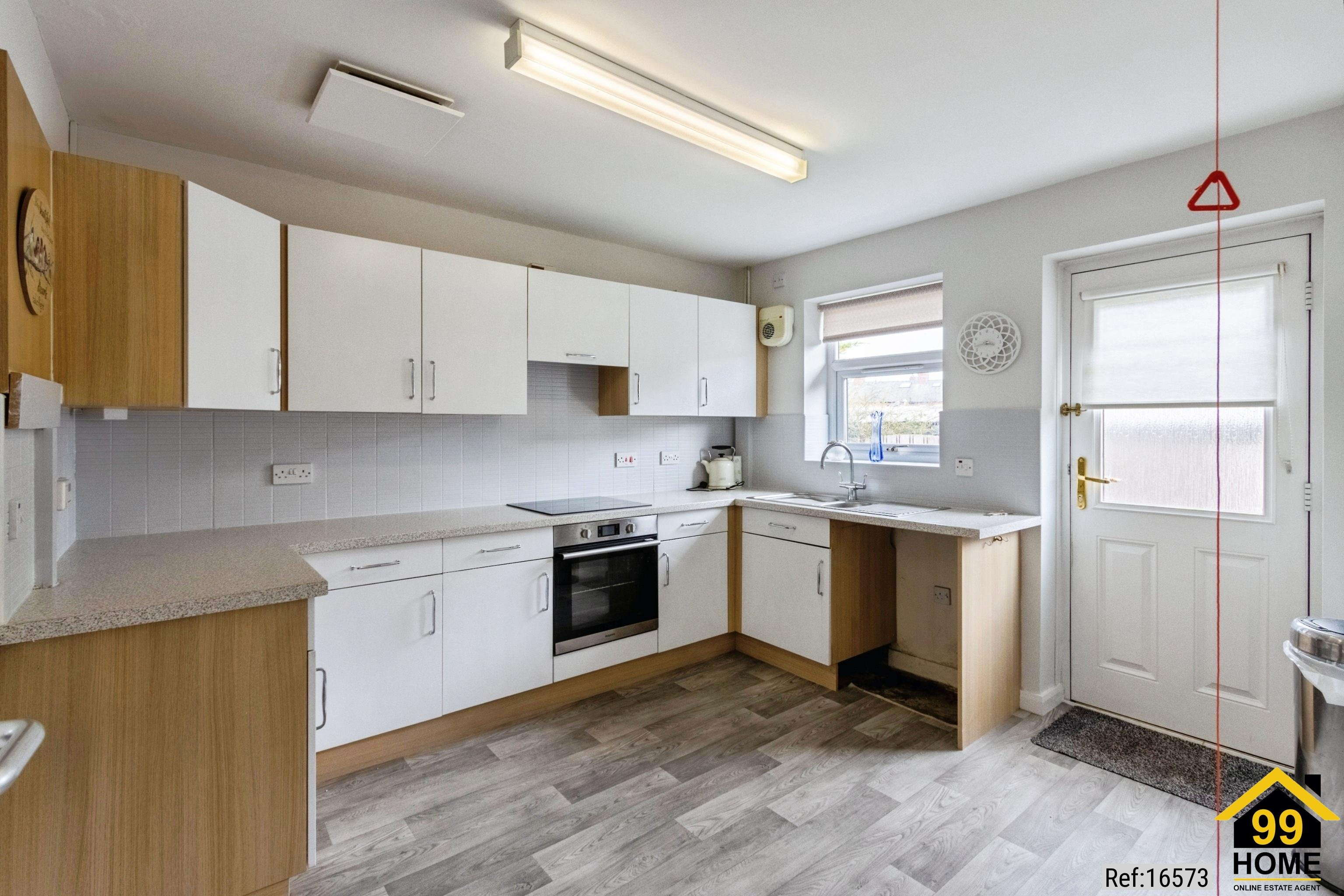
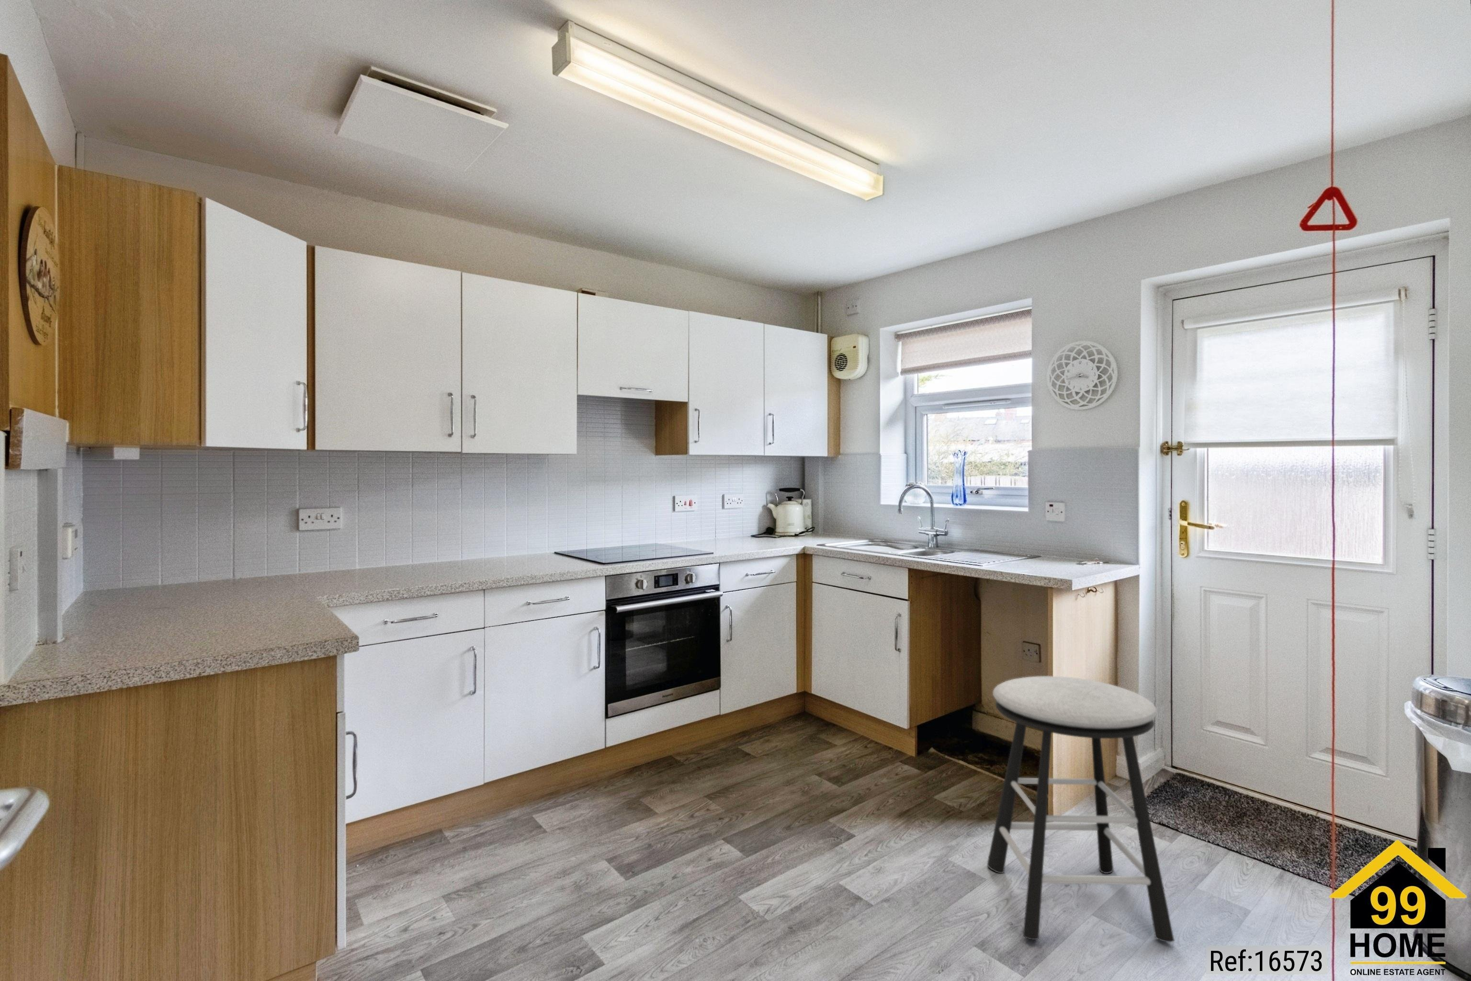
+ stool [986,676,1174,943]
